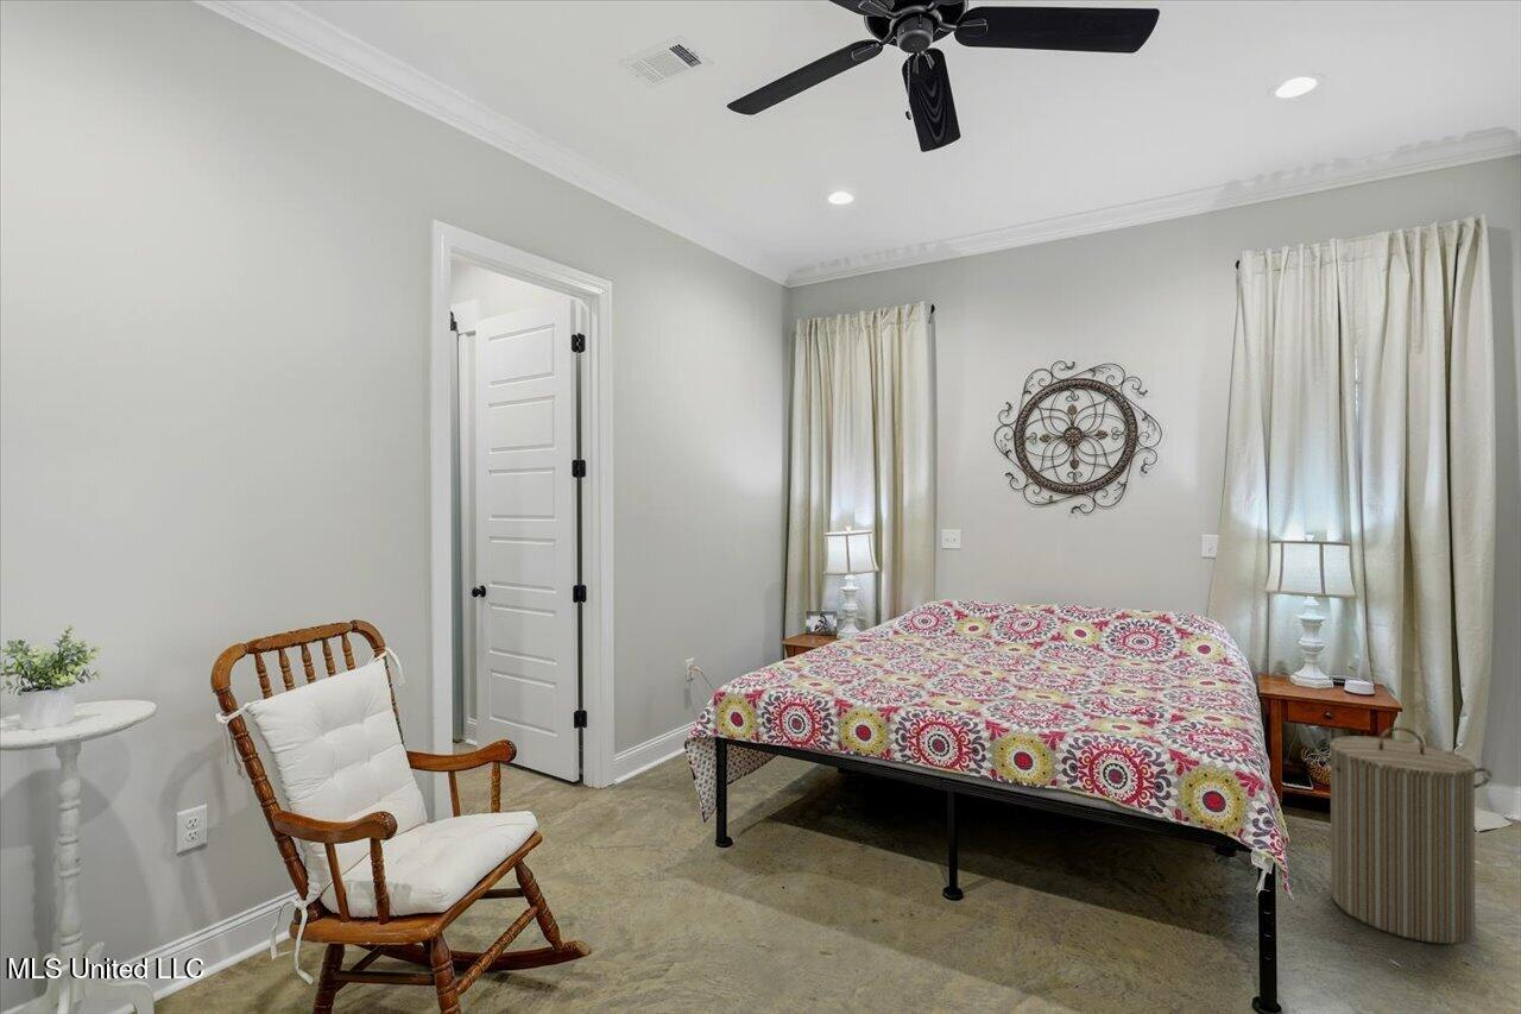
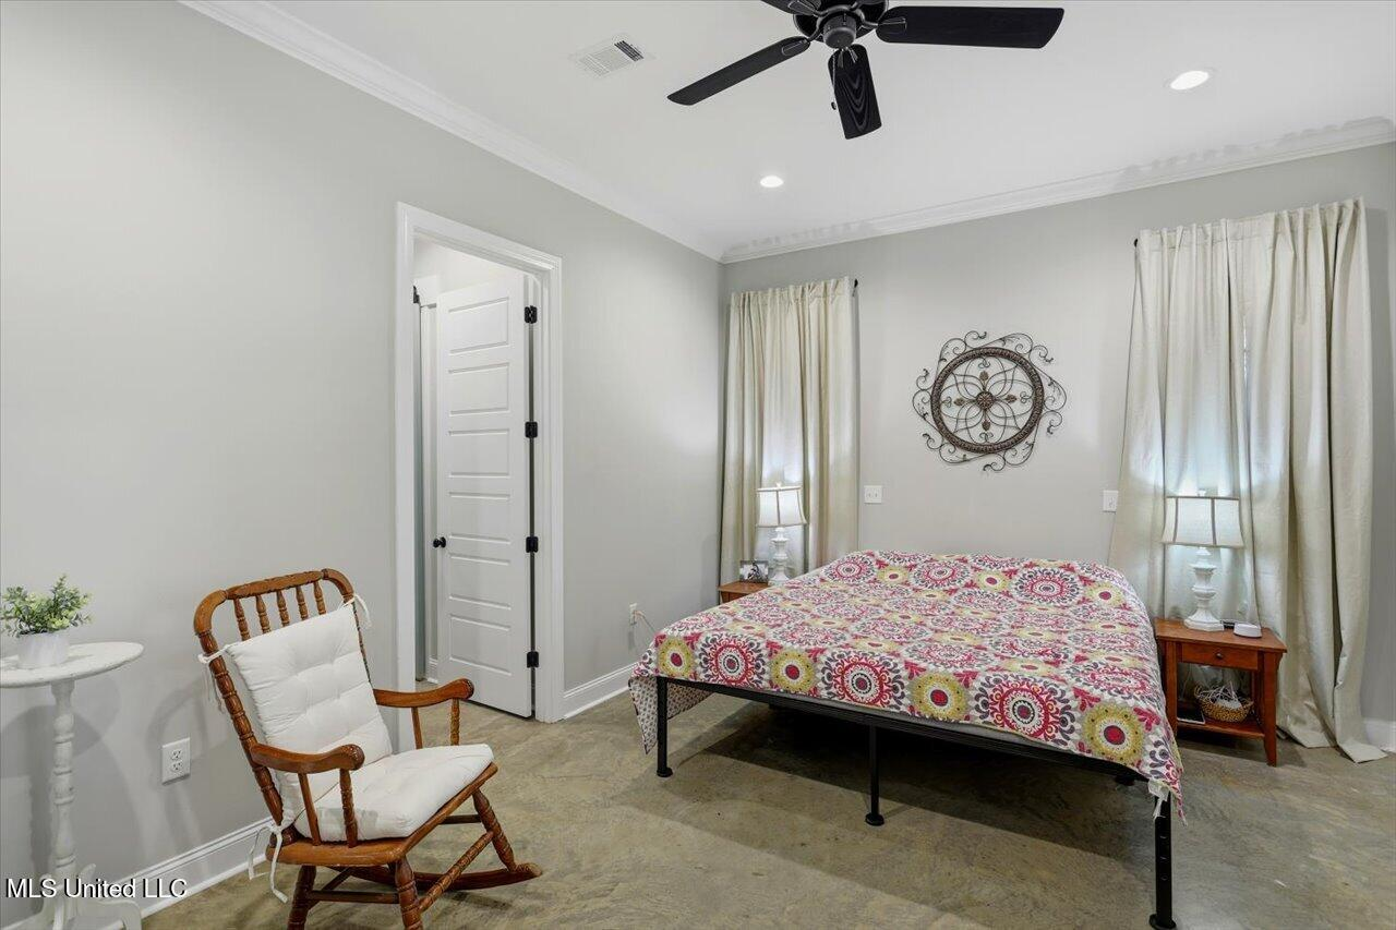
- laundry hamper [1314,725,1494,945]
